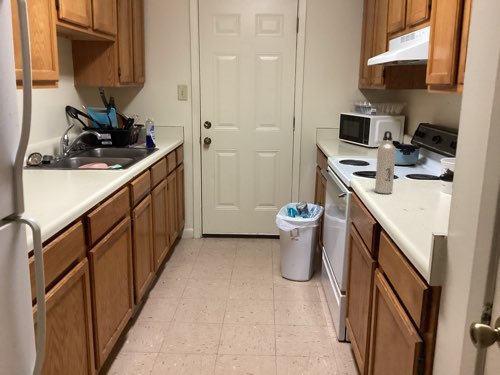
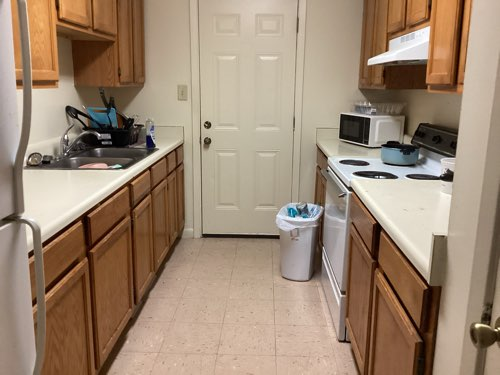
- water bottle [374,130,397,195]
